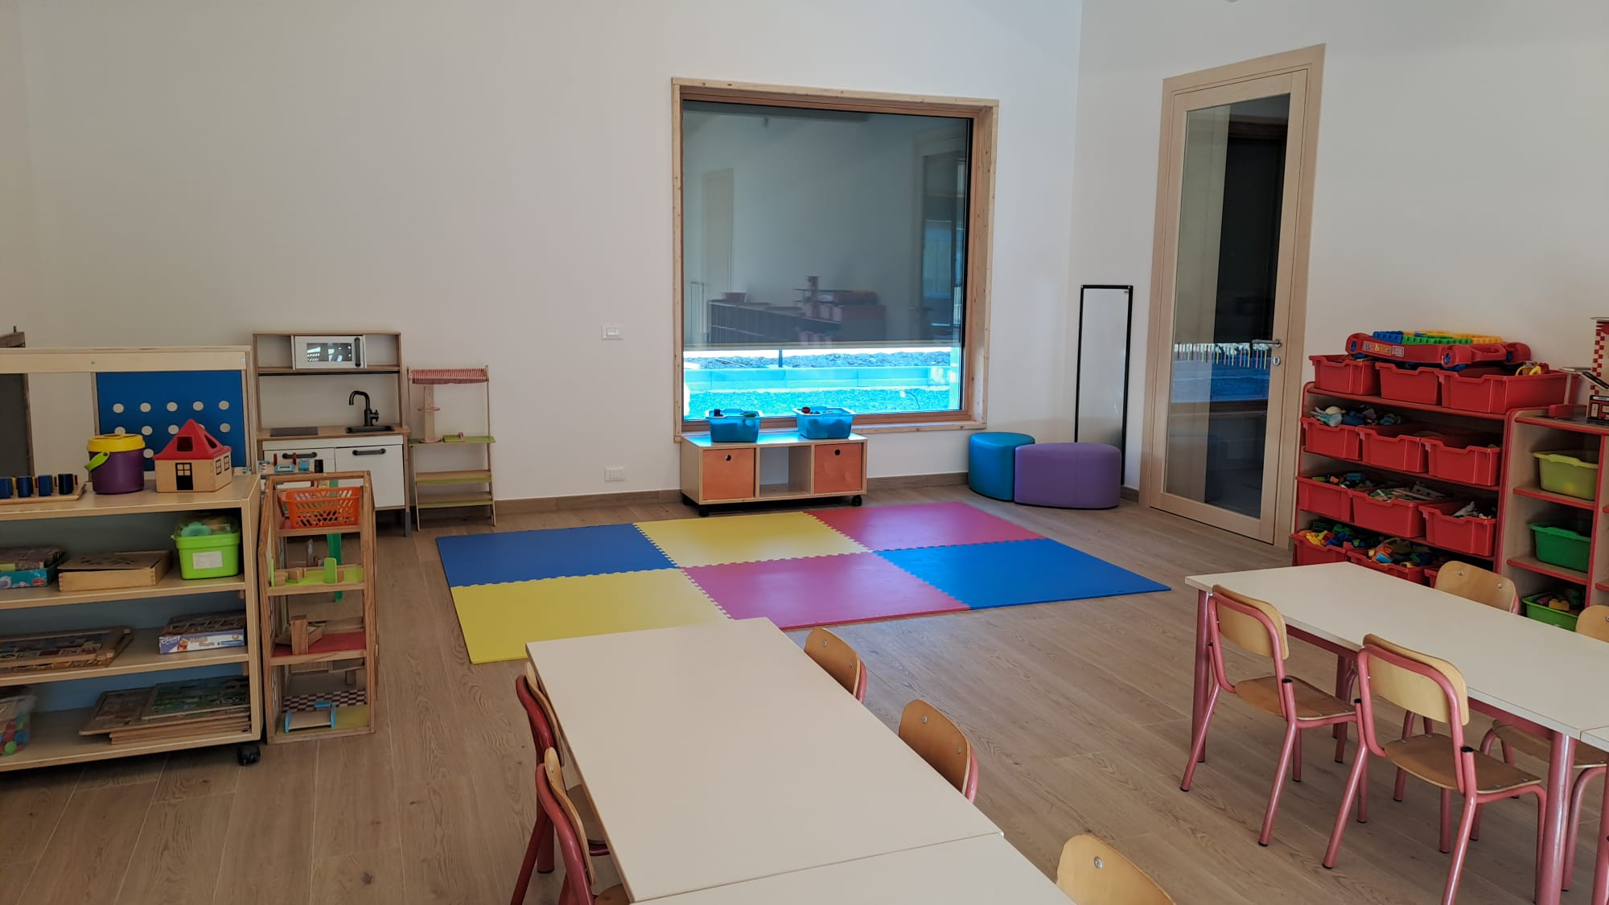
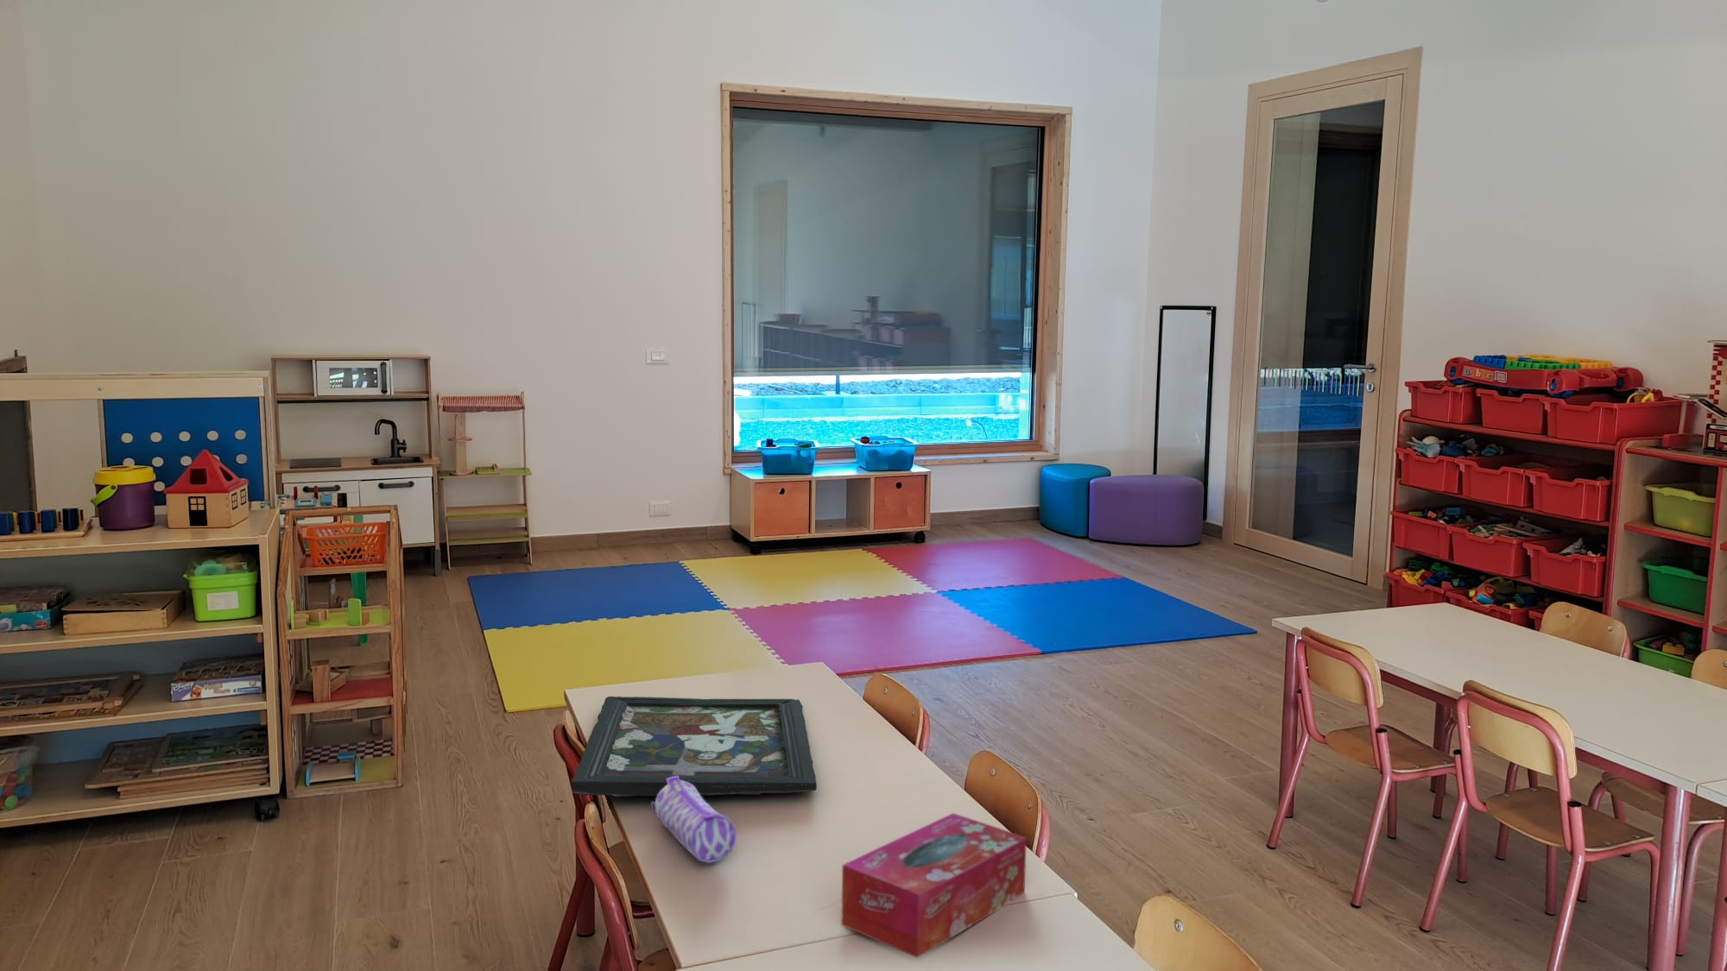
+ tissue box [840,812,1027,959]
+ board game [571,696,817,798]
+ pencil case [649,775,737,864]
